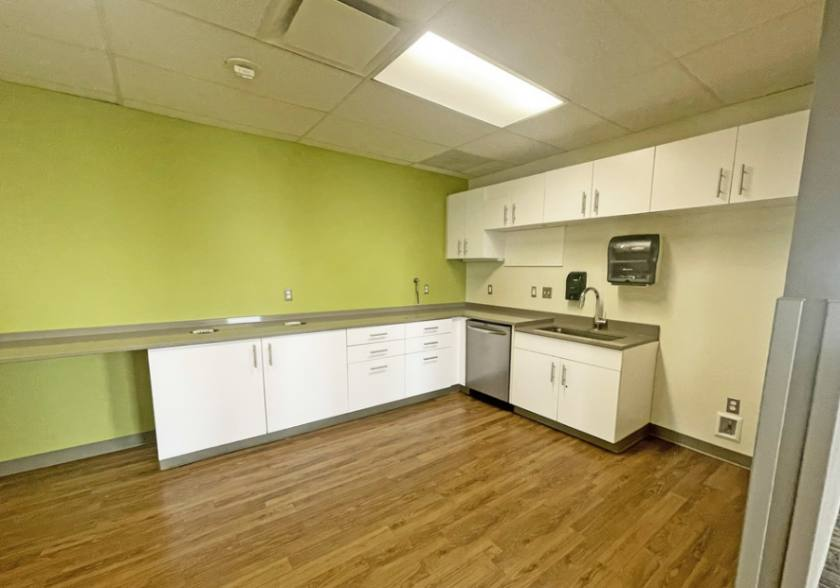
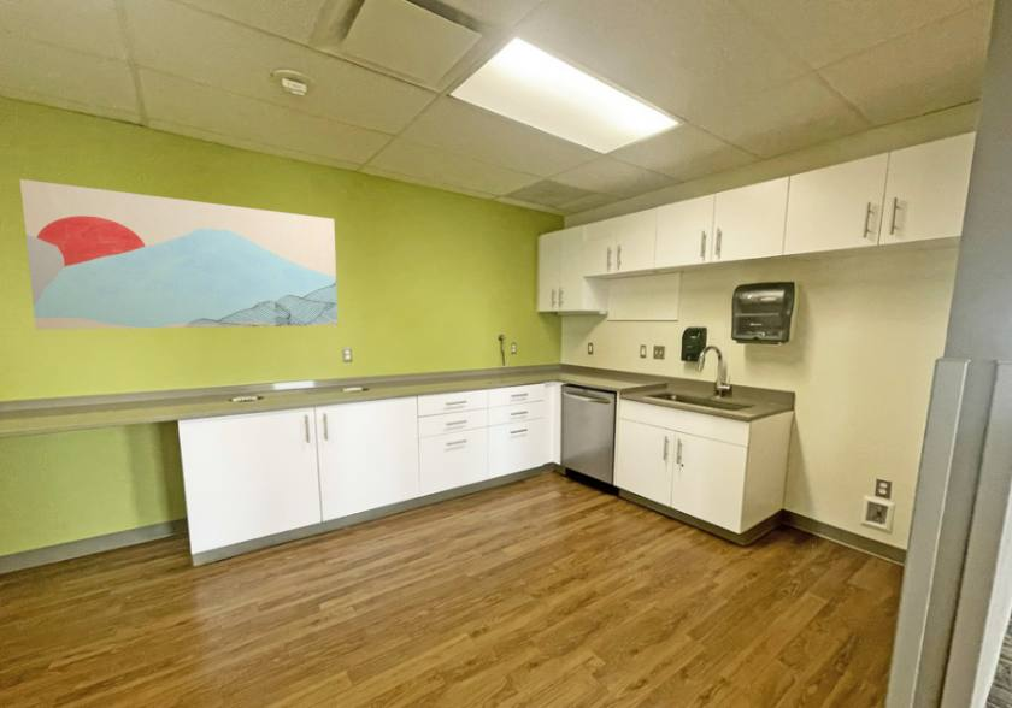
+ wall art [19,178,339,331]
